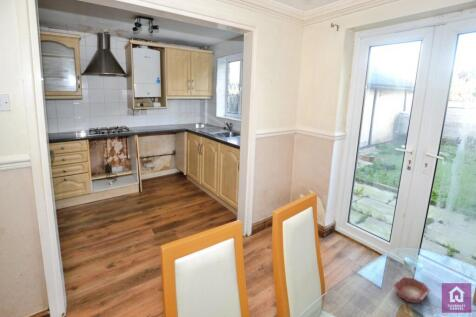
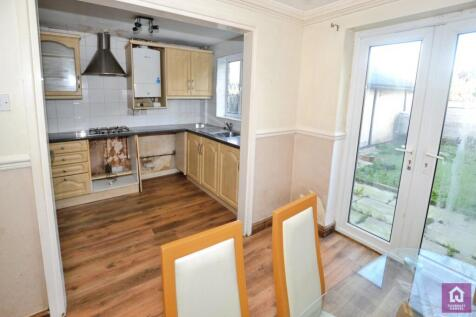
- bowl [393,276,431,304]
